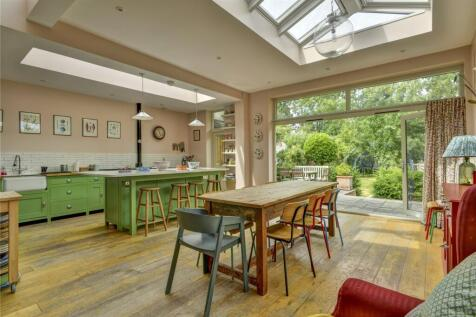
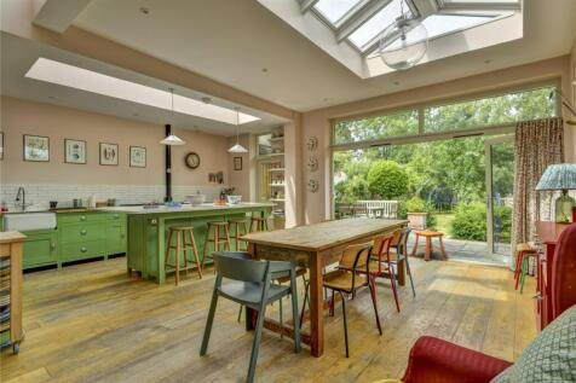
+ stool [409,230,450,261]
